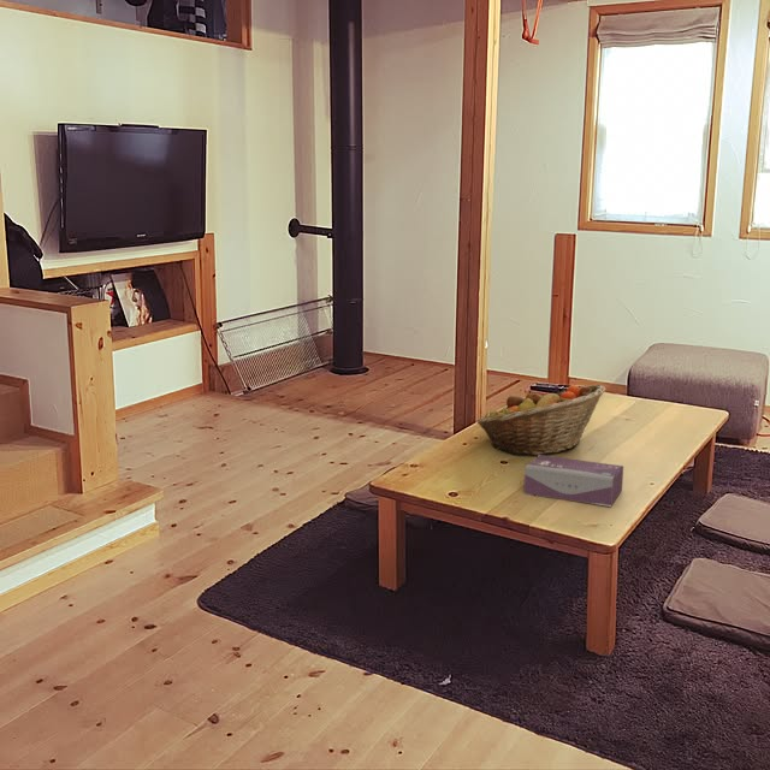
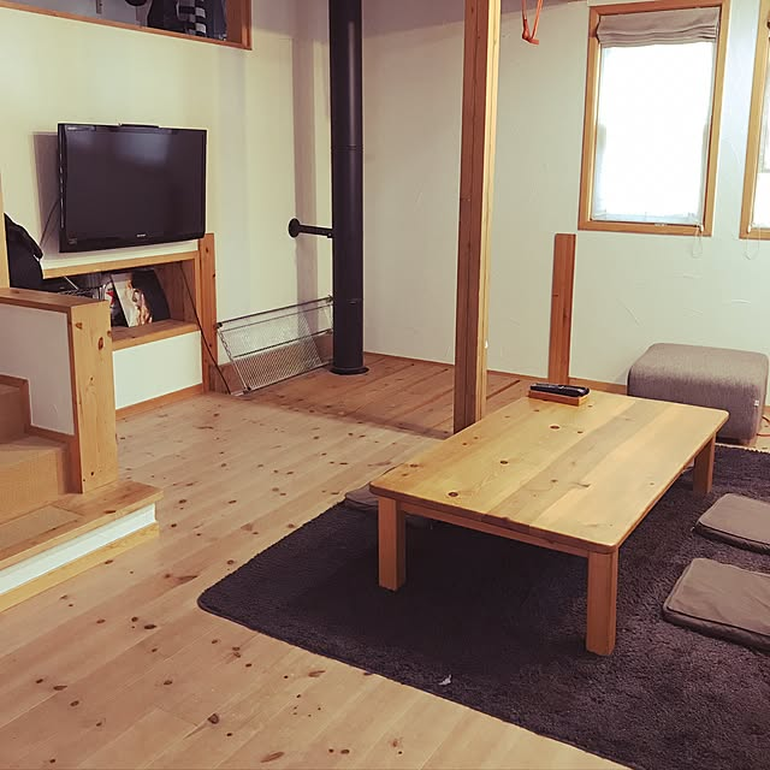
- tissue box [523,455,624,508]
- fruit basket [476,383,606,456]
